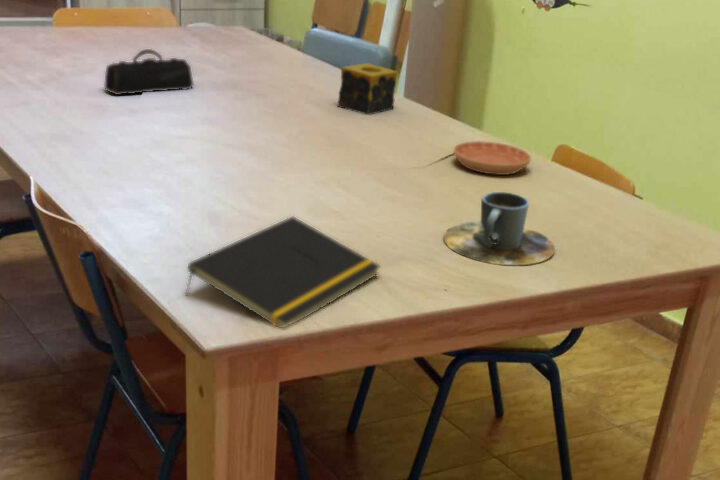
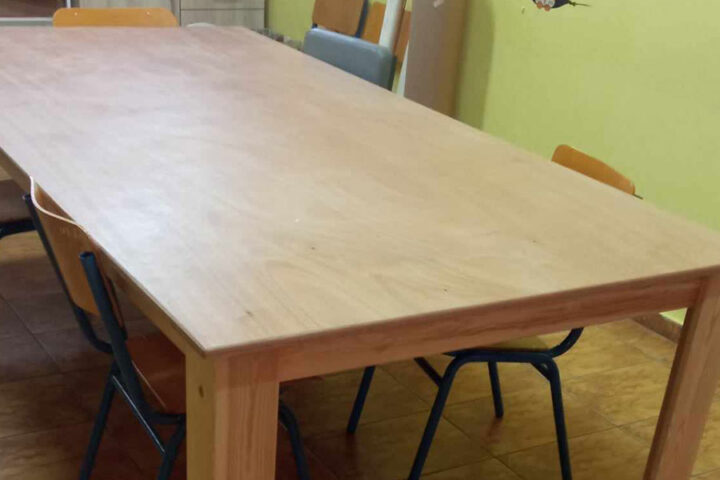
- saucer [453,140,532,176]
- cup [443,191,556,266]
- pencil case [103,48,195,96]
- candle [336,62,398,116]
- notepad [184,215,382,329]
